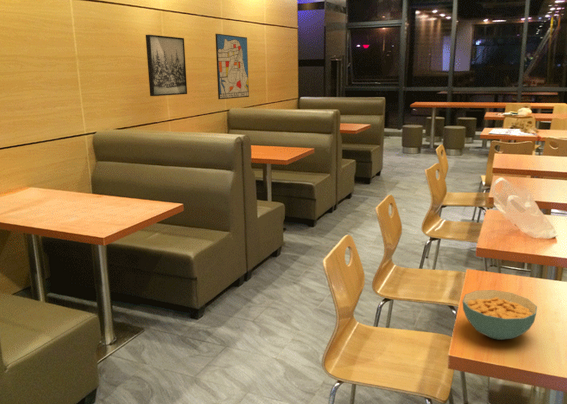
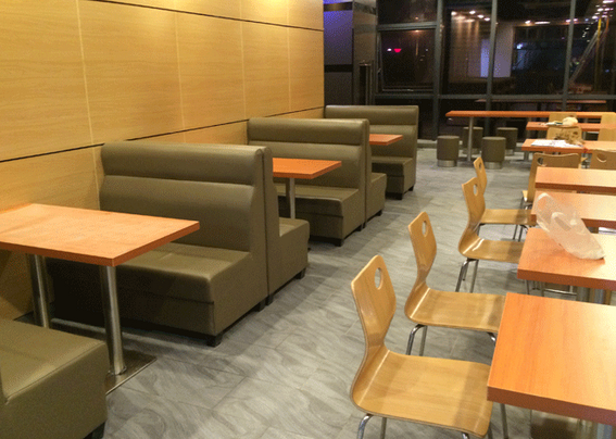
- wall art [145,34,188,97]
- wall art [214,33,250,100]
- cereal bowl [462,289,538,341]
